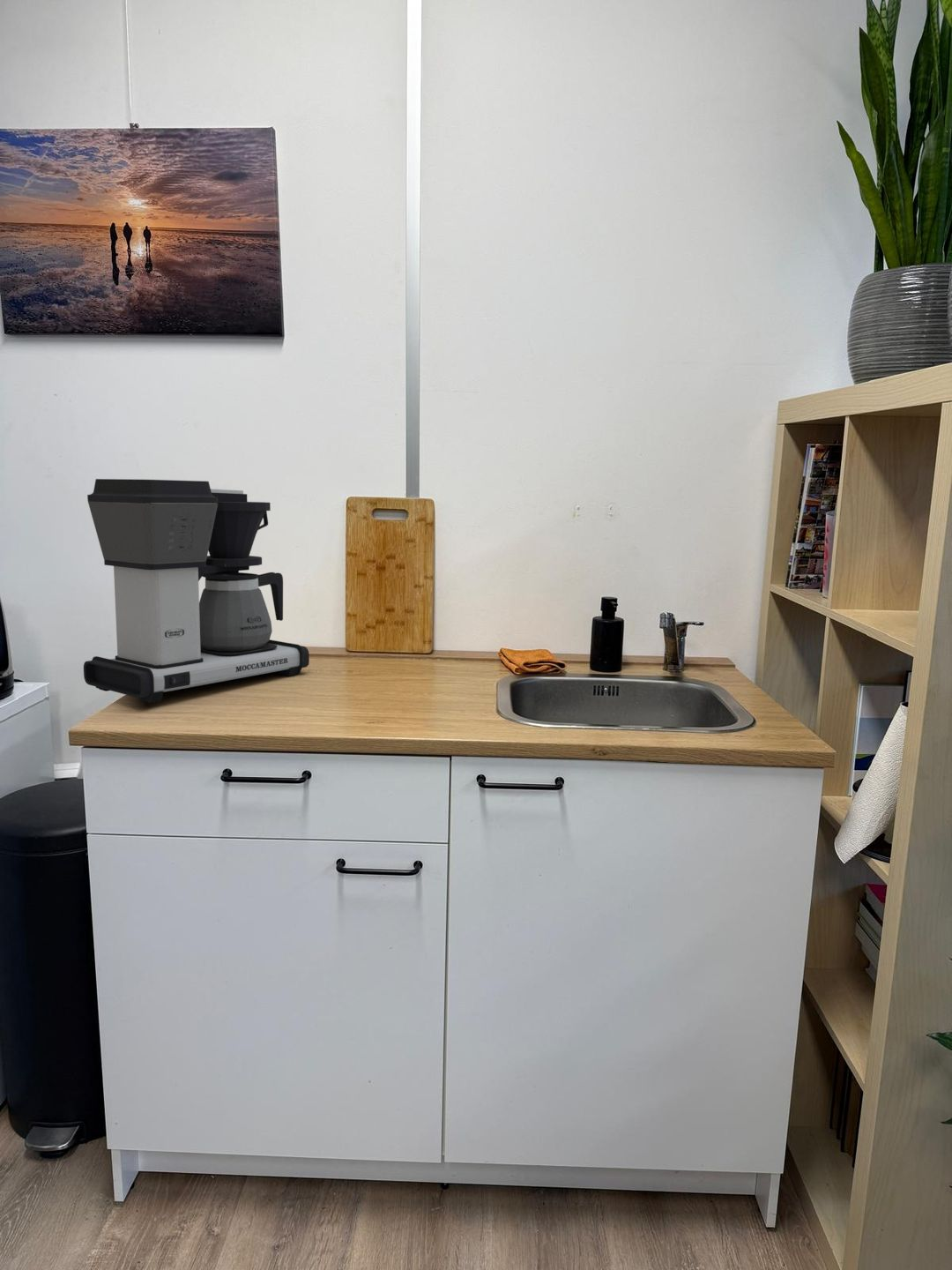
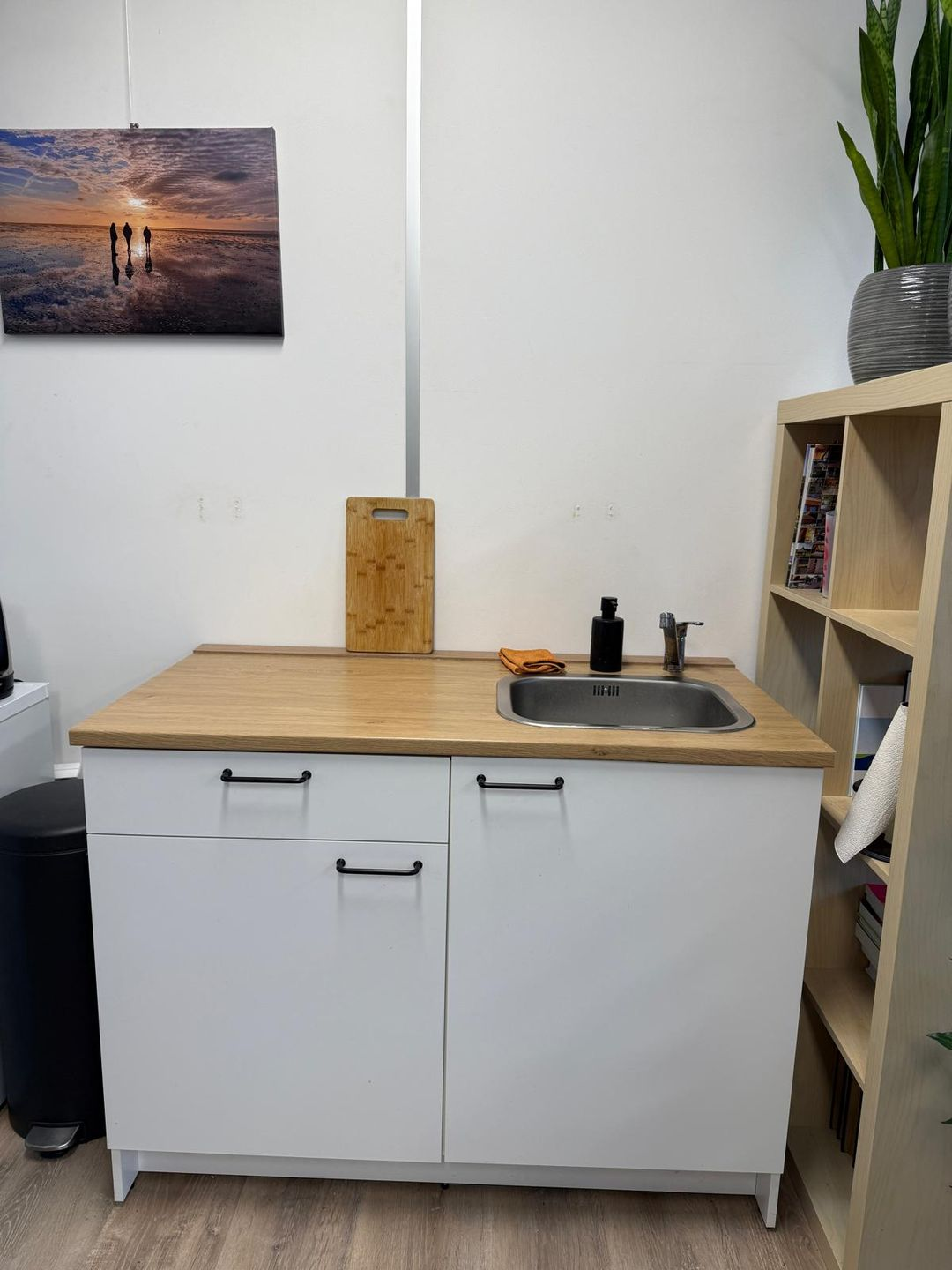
- coffee maker [83,478,310,704]
